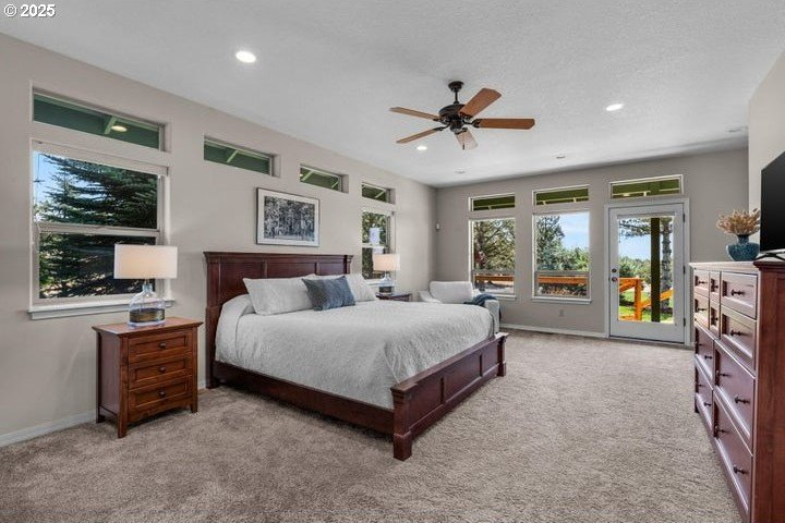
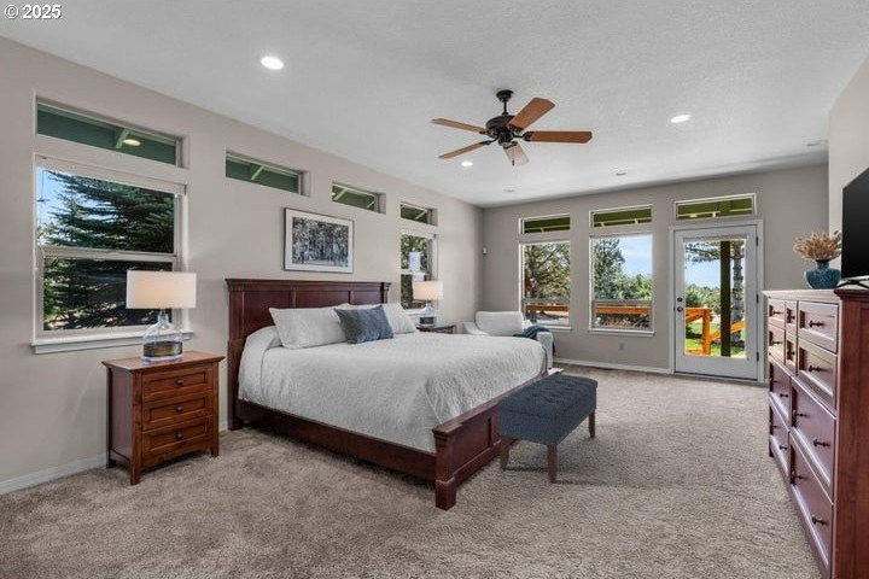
+ bench [496,373,600,484]
